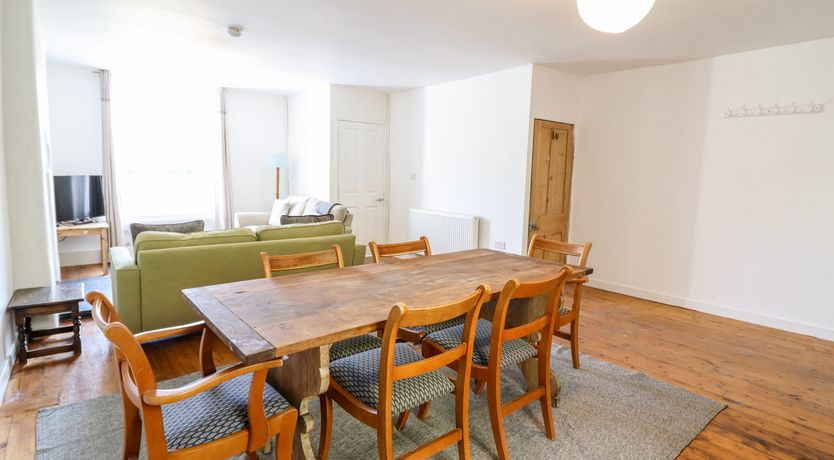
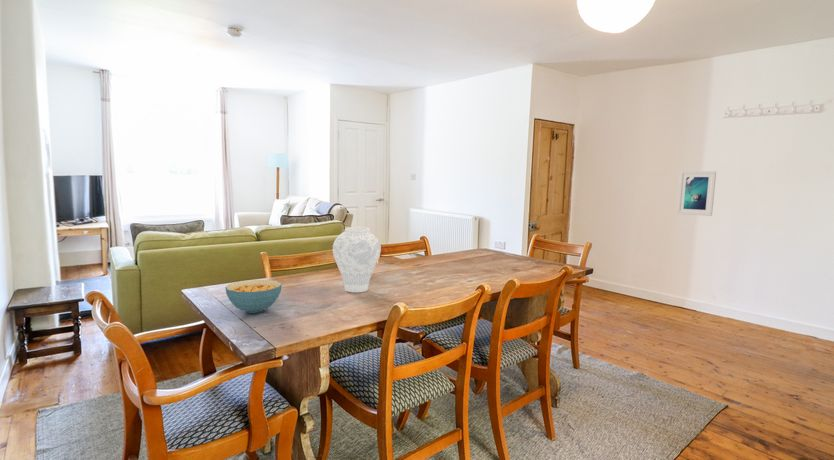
+ cereal bowl [224,279,283,314]
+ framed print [676,170,717,217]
+ vase [332,226,382,293]
